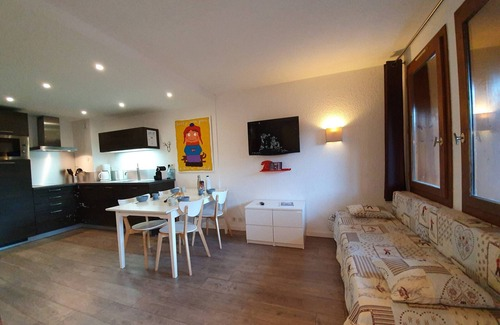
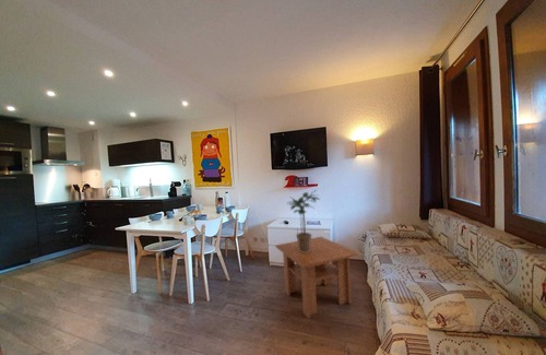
+ potted plant [286,189,321,252]
+ coffee table [274,236,359,320]
